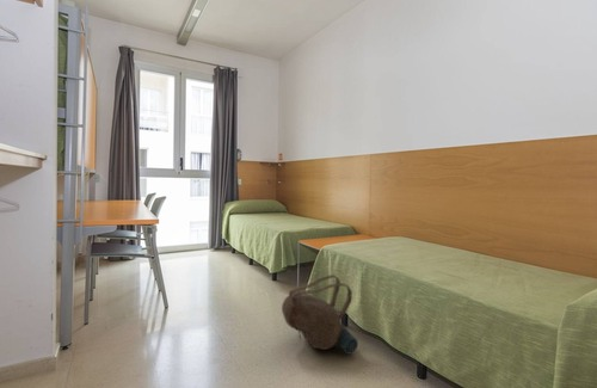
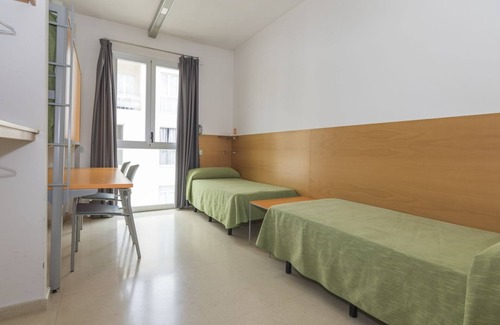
- backpack [281,273,359,356]
